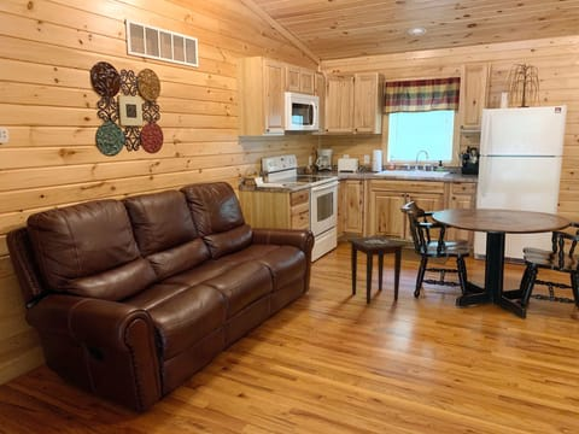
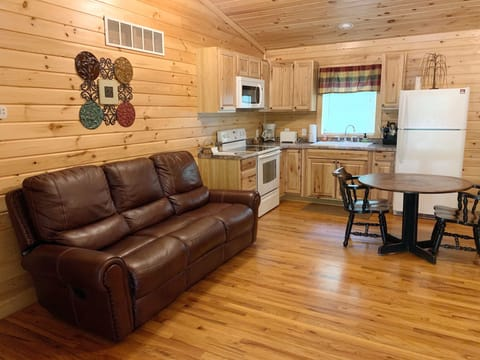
- side table [346,236,408,305]
